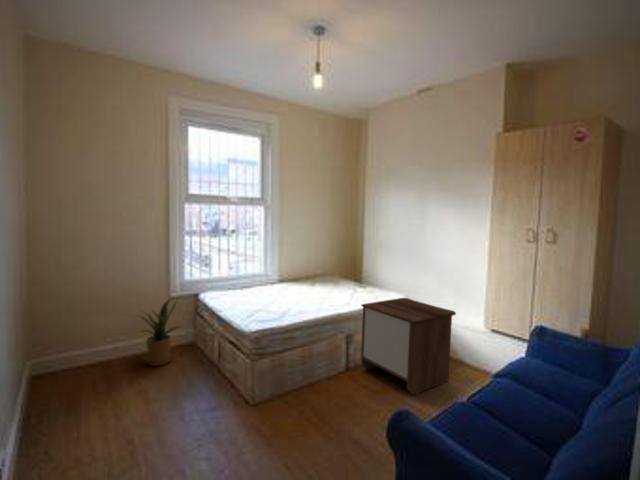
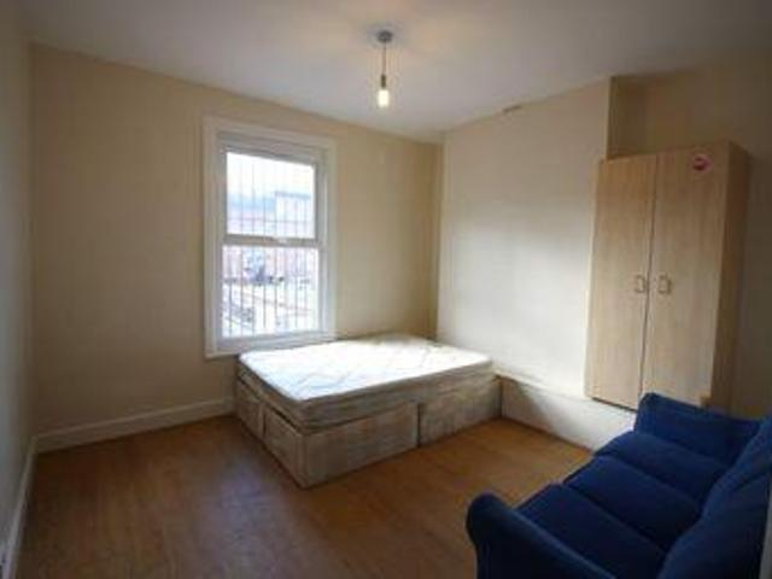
- nightstand [360,297,457,396]
- house plant [127,295,183,367]
